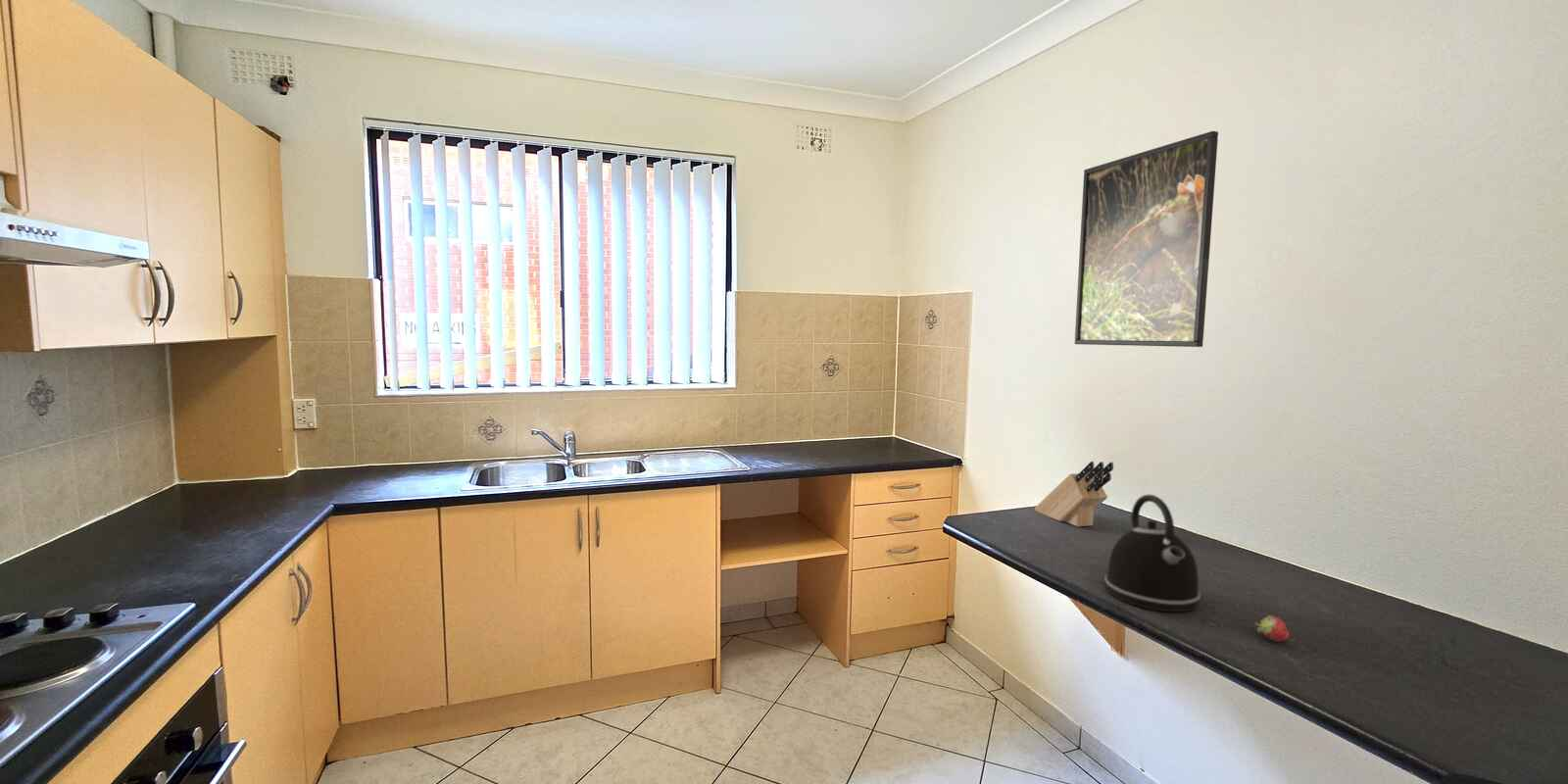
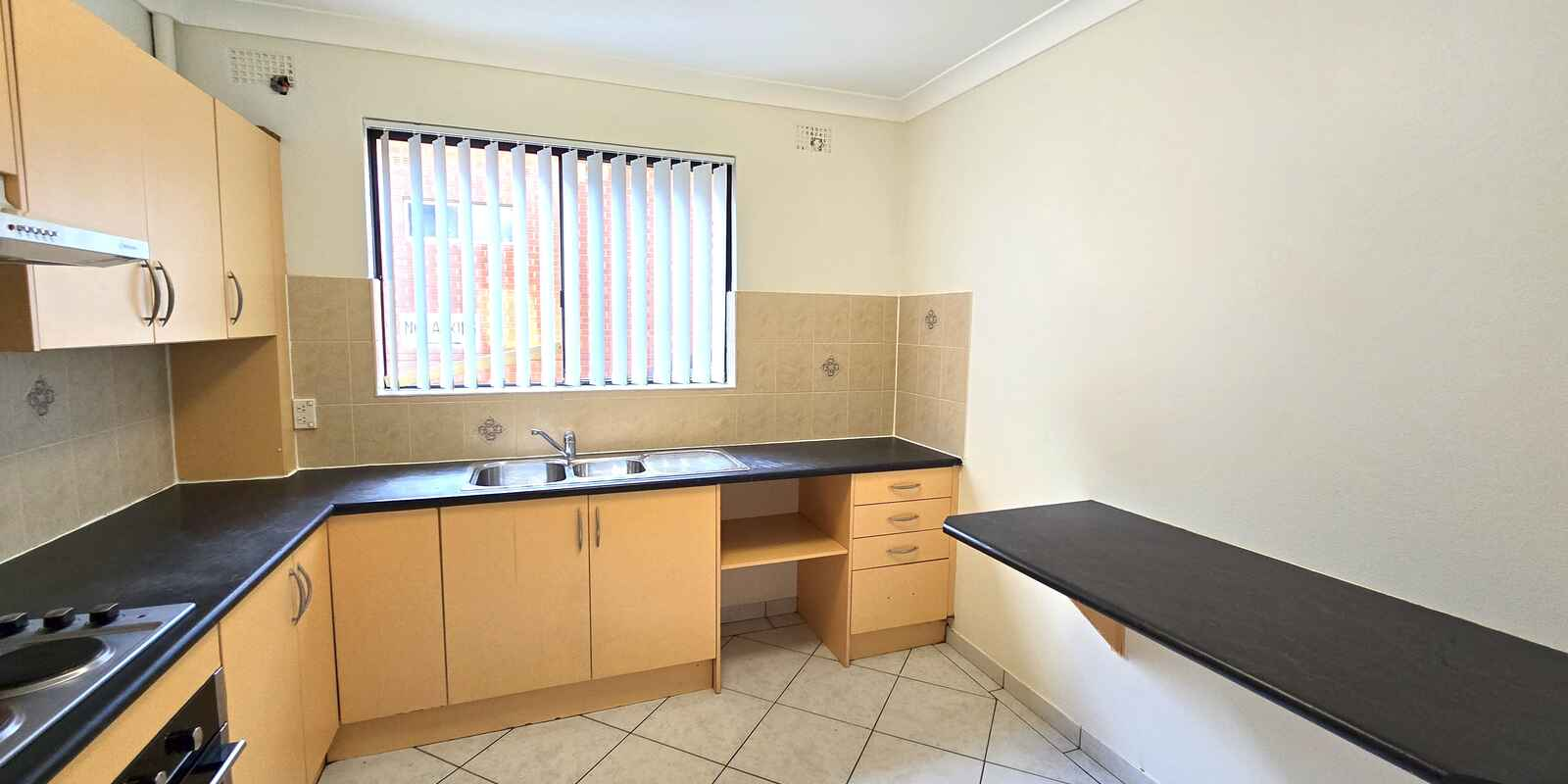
- fruit [1253,614,1290,643]
- kettle [1103,494,1201,613]
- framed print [1074,130,1219,348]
- knife block [1034,461,1114,527]
